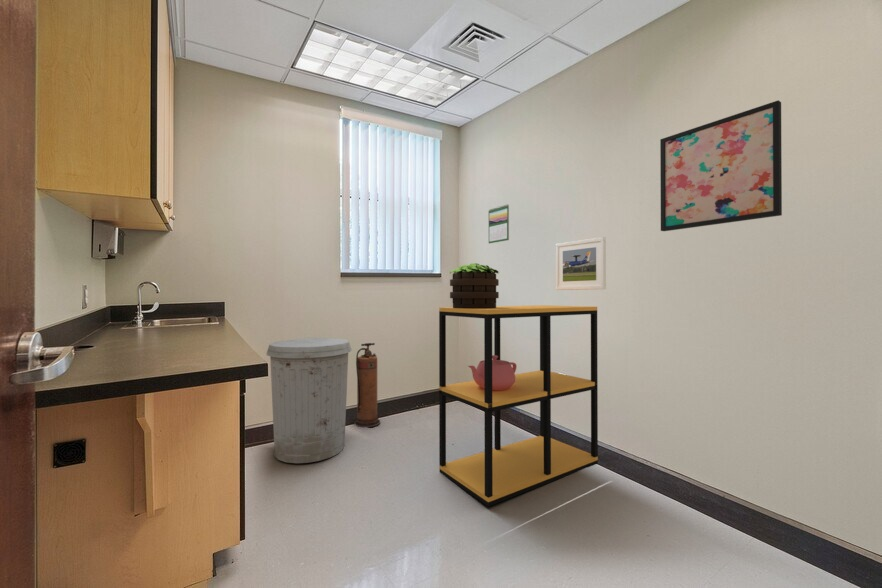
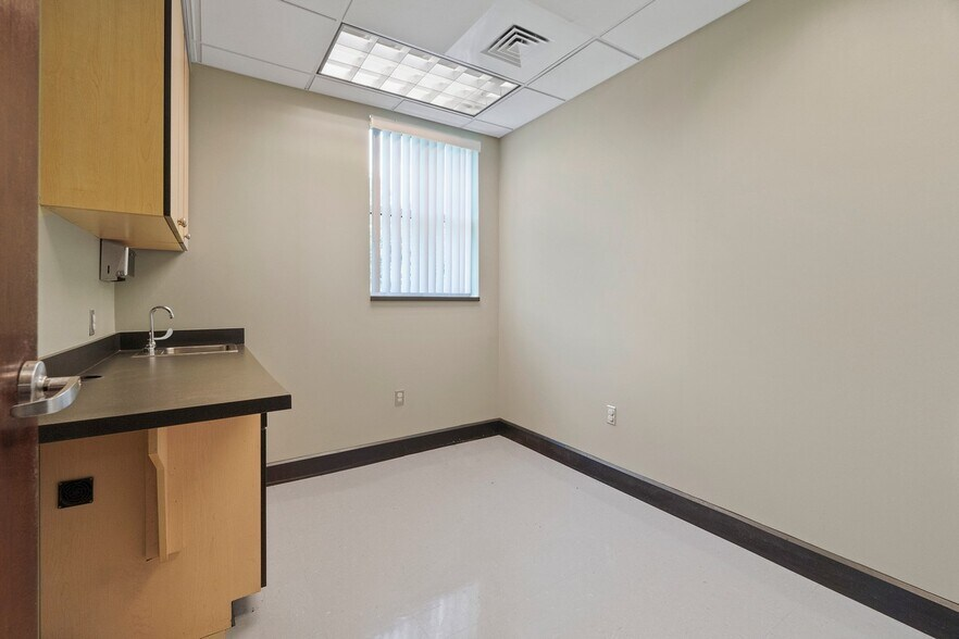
- fire extinguisher [353,342,381,428]
- potted plant [449,262,500,309]
- trash can [266,337,353,464]
- wall art [659,99,783,232]
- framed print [555,236,607,291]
- shelving unit [438,304,599,508]
- calendar [488,203,510,244]
